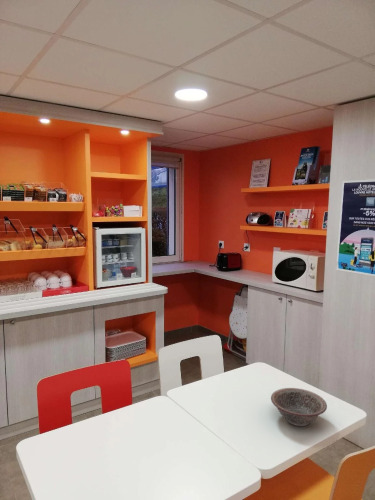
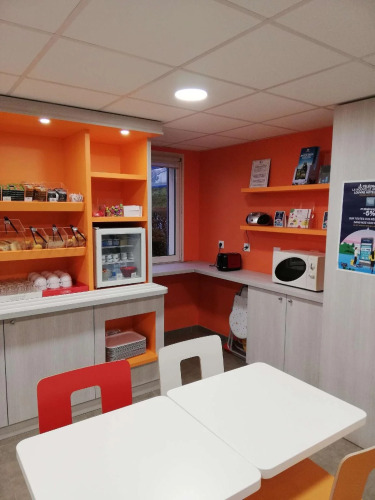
- decorative bowl [270,387,328,427]
